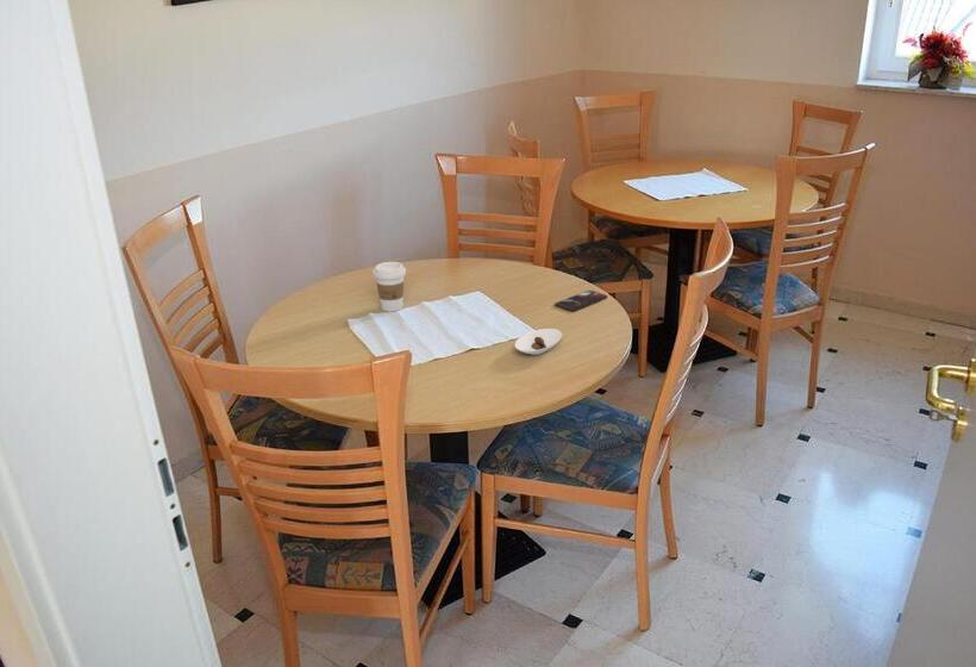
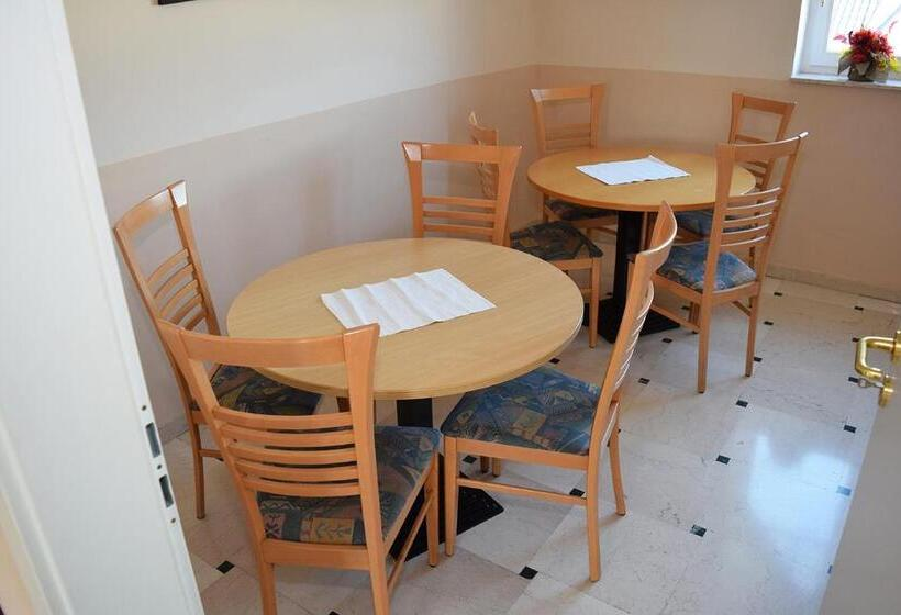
- saucer [514,328,563,356]
- coffee cup [371,261,407,313]
- smartphone [553,289,608,313]
